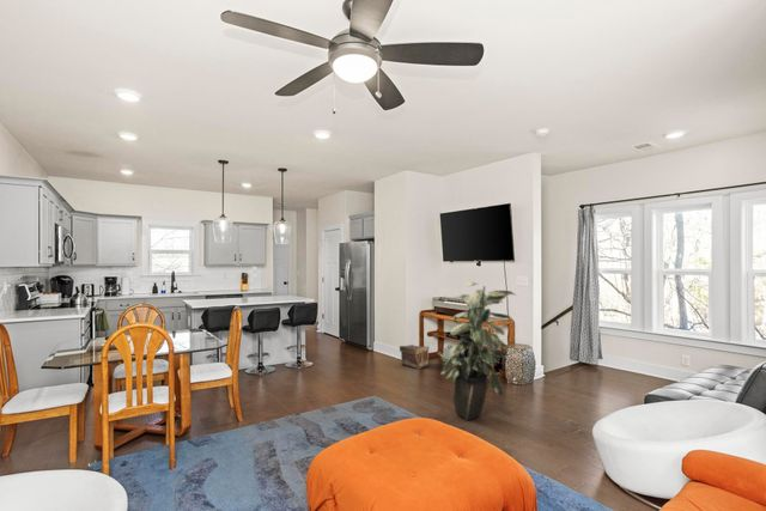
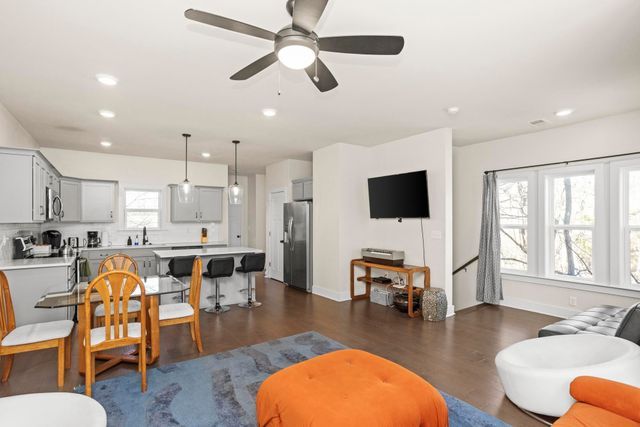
- pouch [399,343,430,370]
- indoor plant [436,280,517,421]
